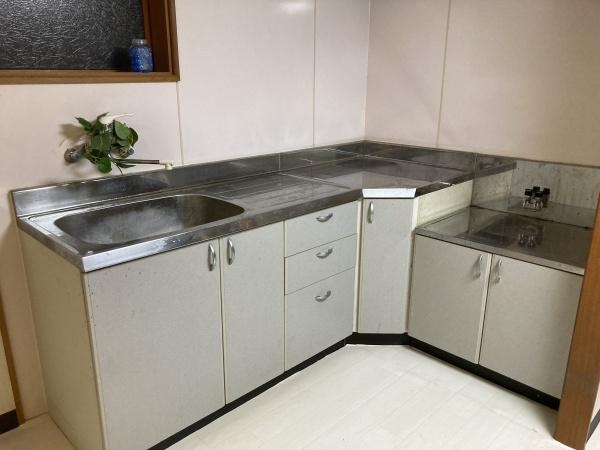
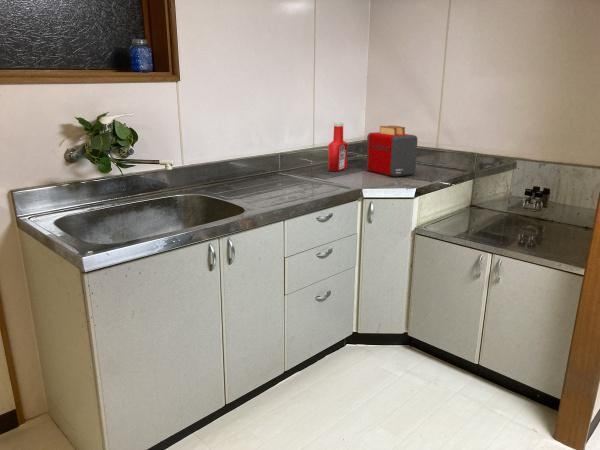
+ soap bottle [327,122,348,172]
+ toaster [365,125,419,177]
